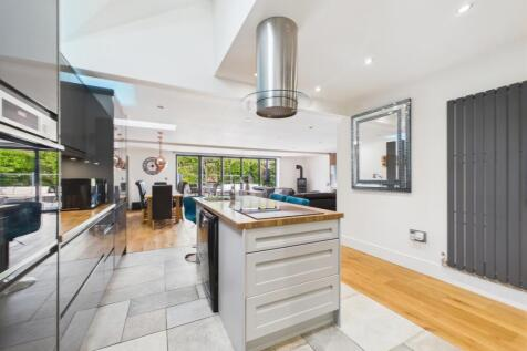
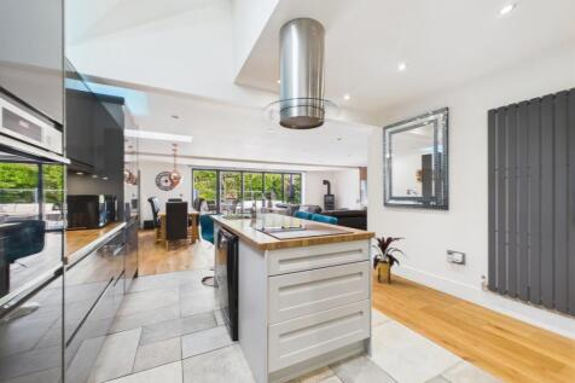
+ house plant [371,236,408,285]
